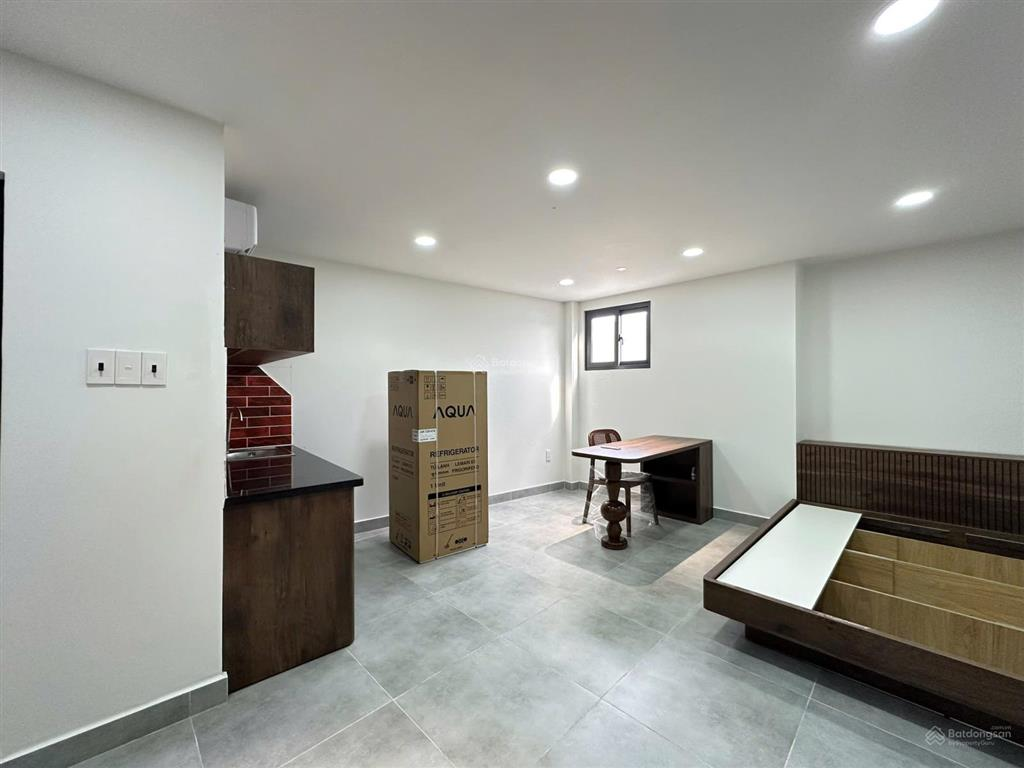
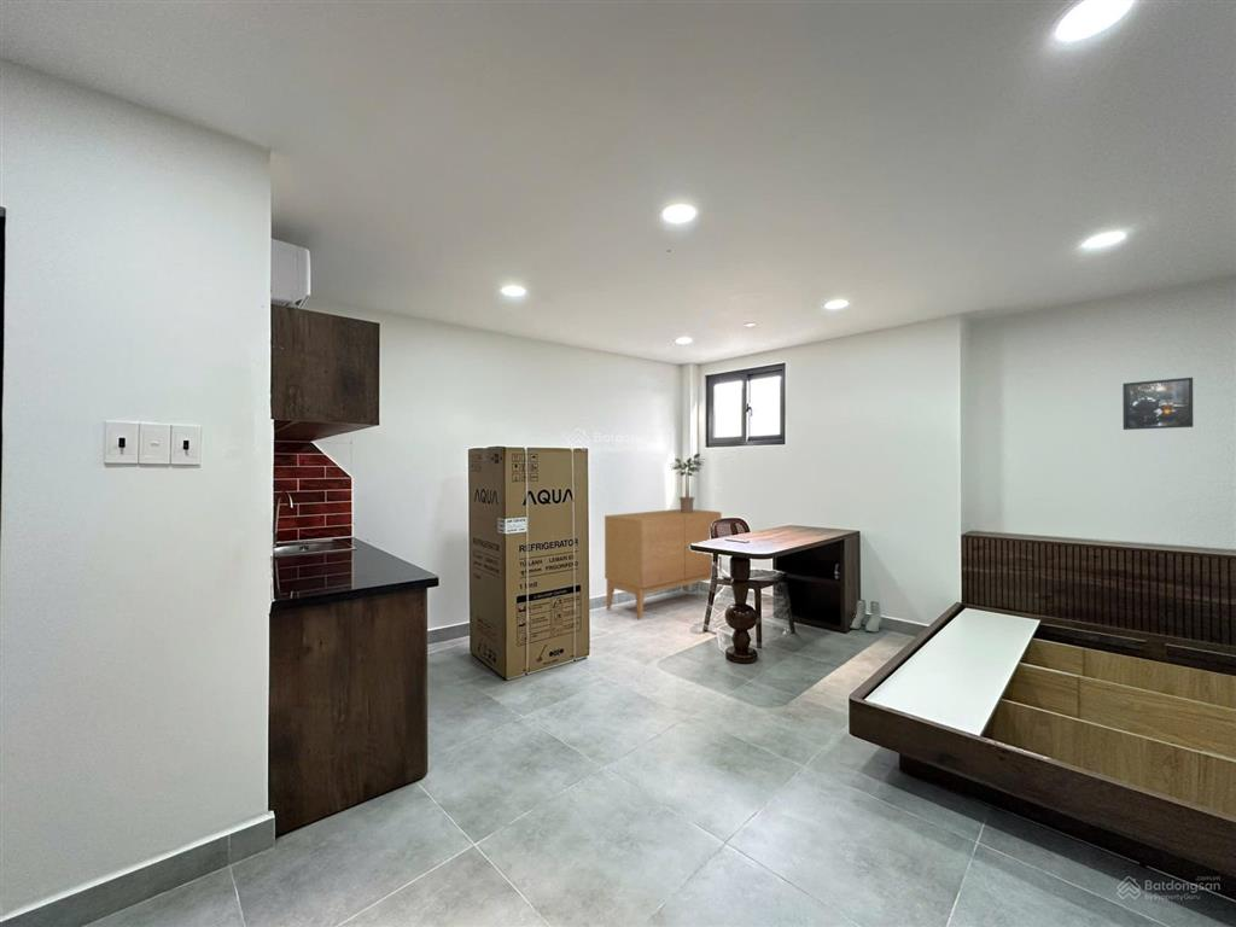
+ potted plant [670,453,707,513]
+ sideboard [604,508,723,620]
+ boots [849,599,882,634]
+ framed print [1121,377,1194,431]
